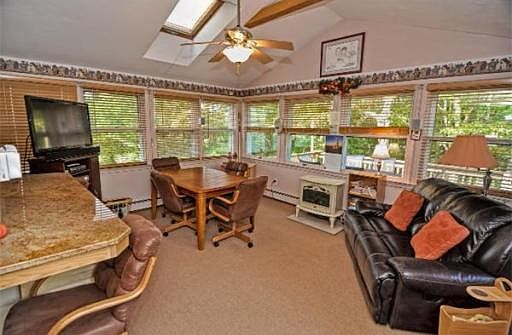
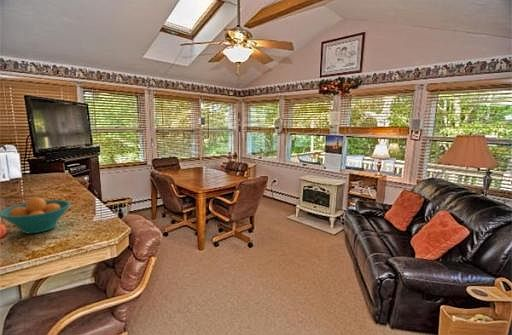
+ fruit bowl [0,197,72,234]
